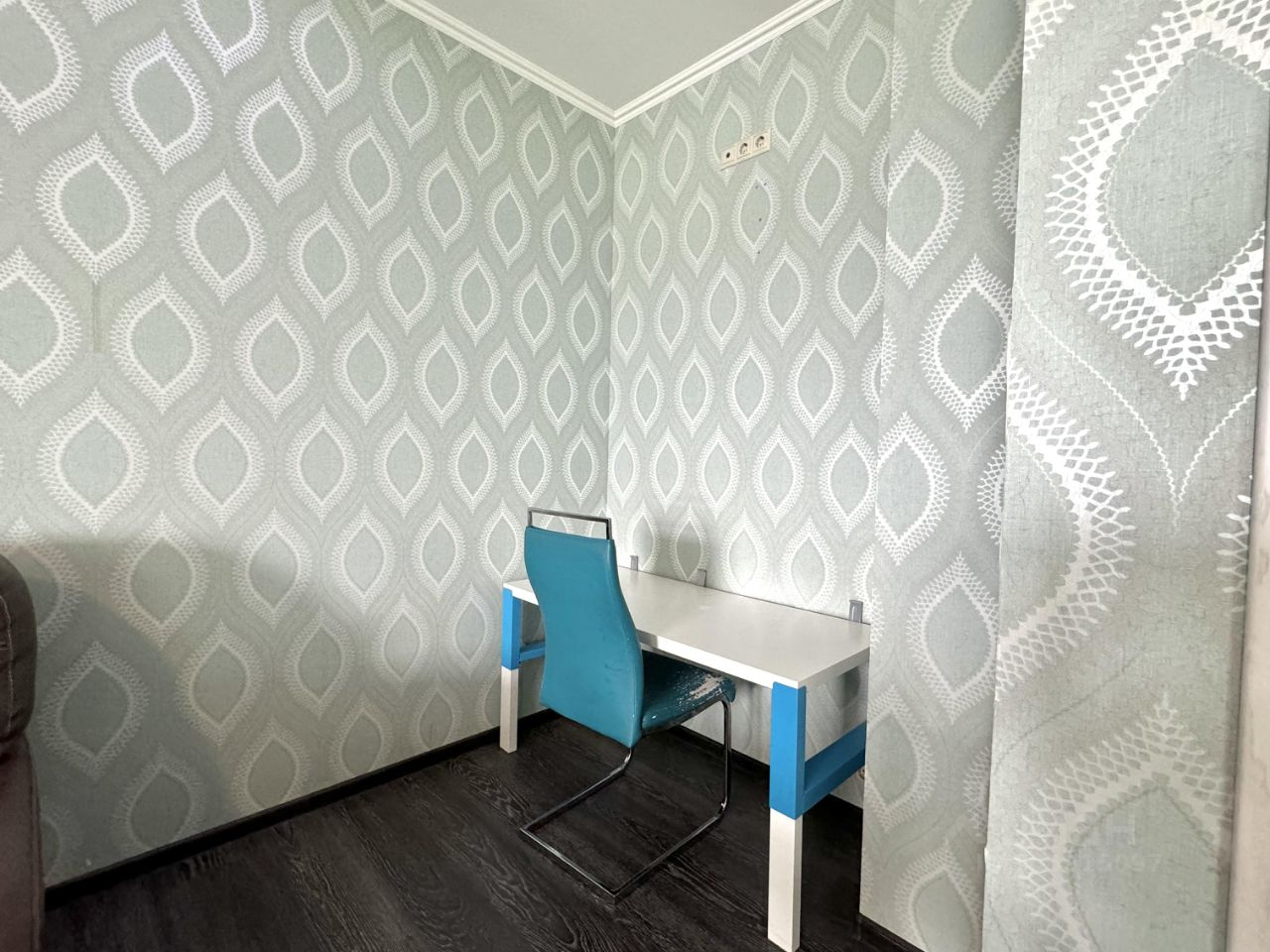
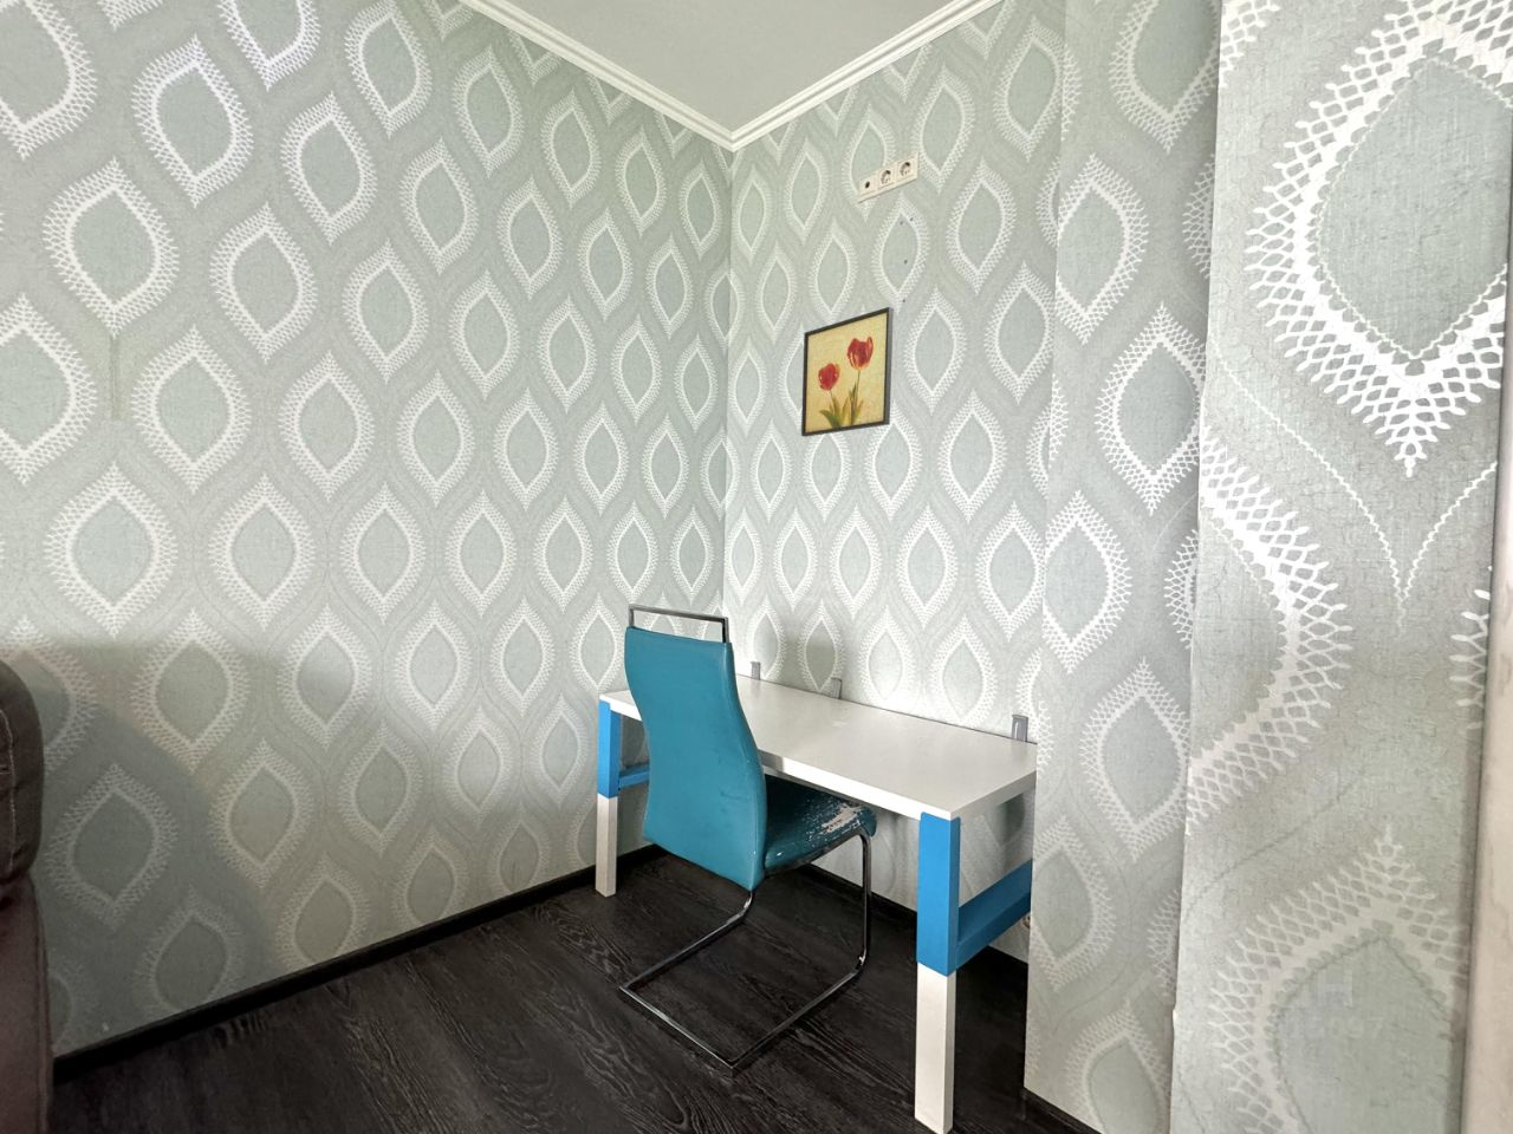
+ wall art [801,306,895,438]
